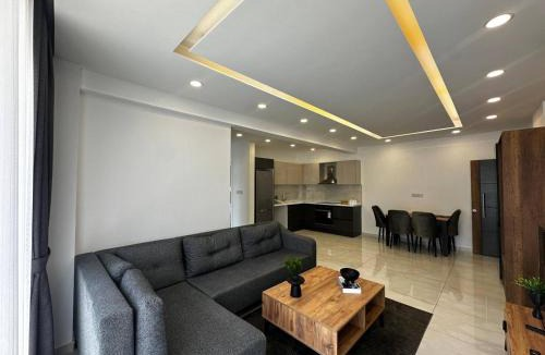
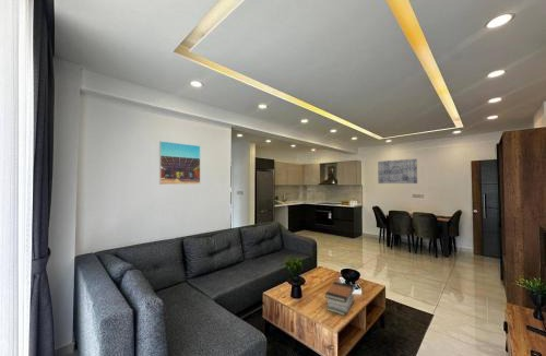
+ book stack [323,281,355,317]
+ wall art [377,158,418,185]
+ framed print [158,140,201,186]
